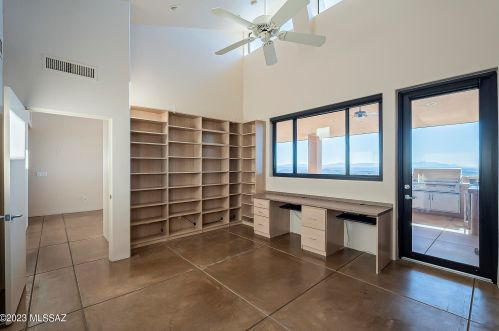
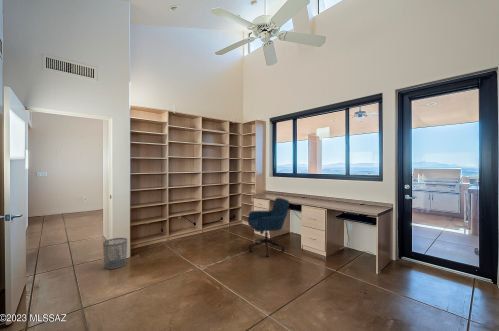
+ office chair [247,196,290,258]
+ waste bin [102,237,128,270]
